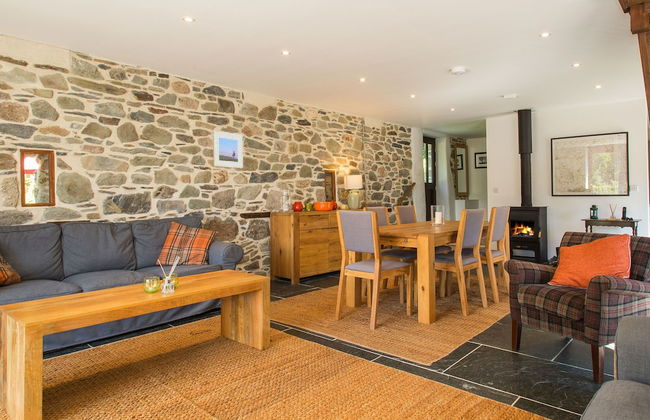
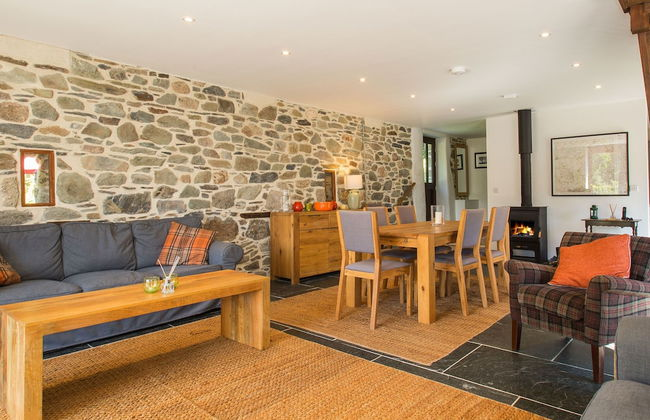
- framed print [212,130,244,169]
